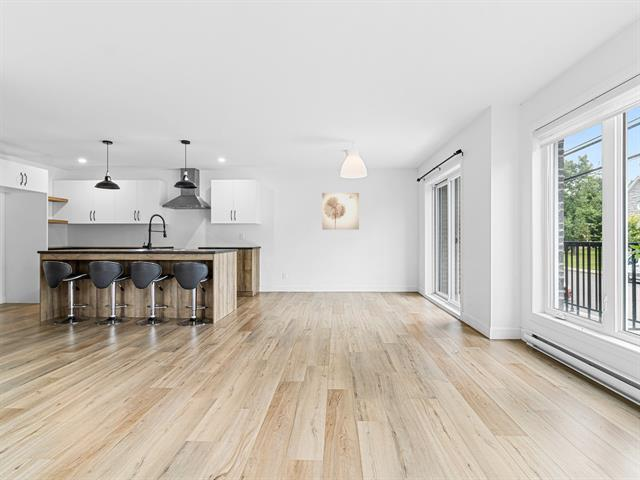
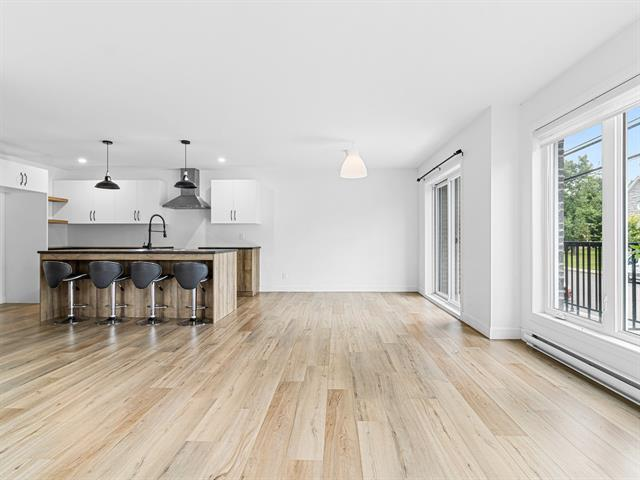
- wall art [321,192,360,231]
